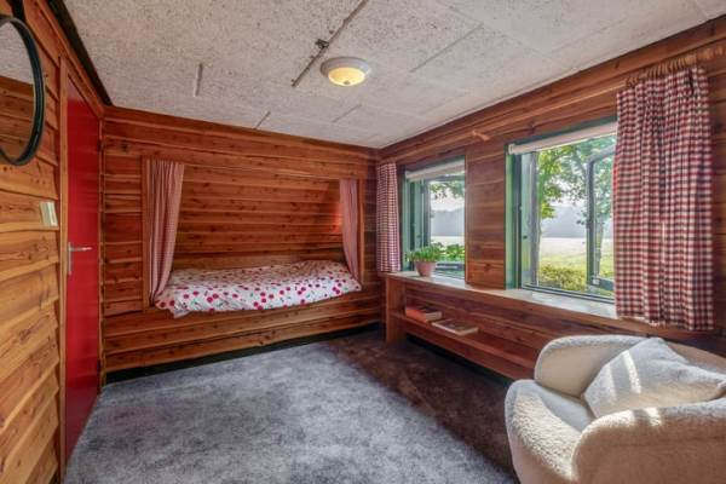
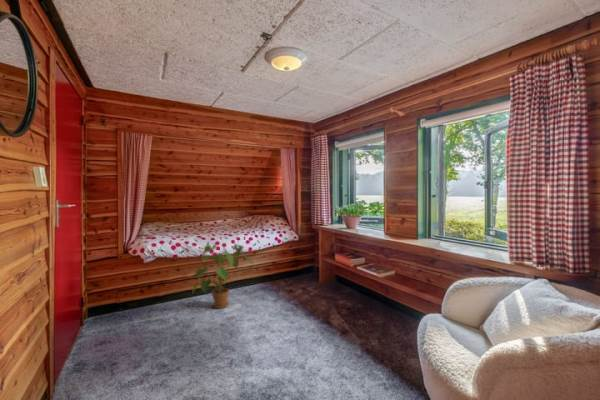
+ house plant [191,243,255,310]
